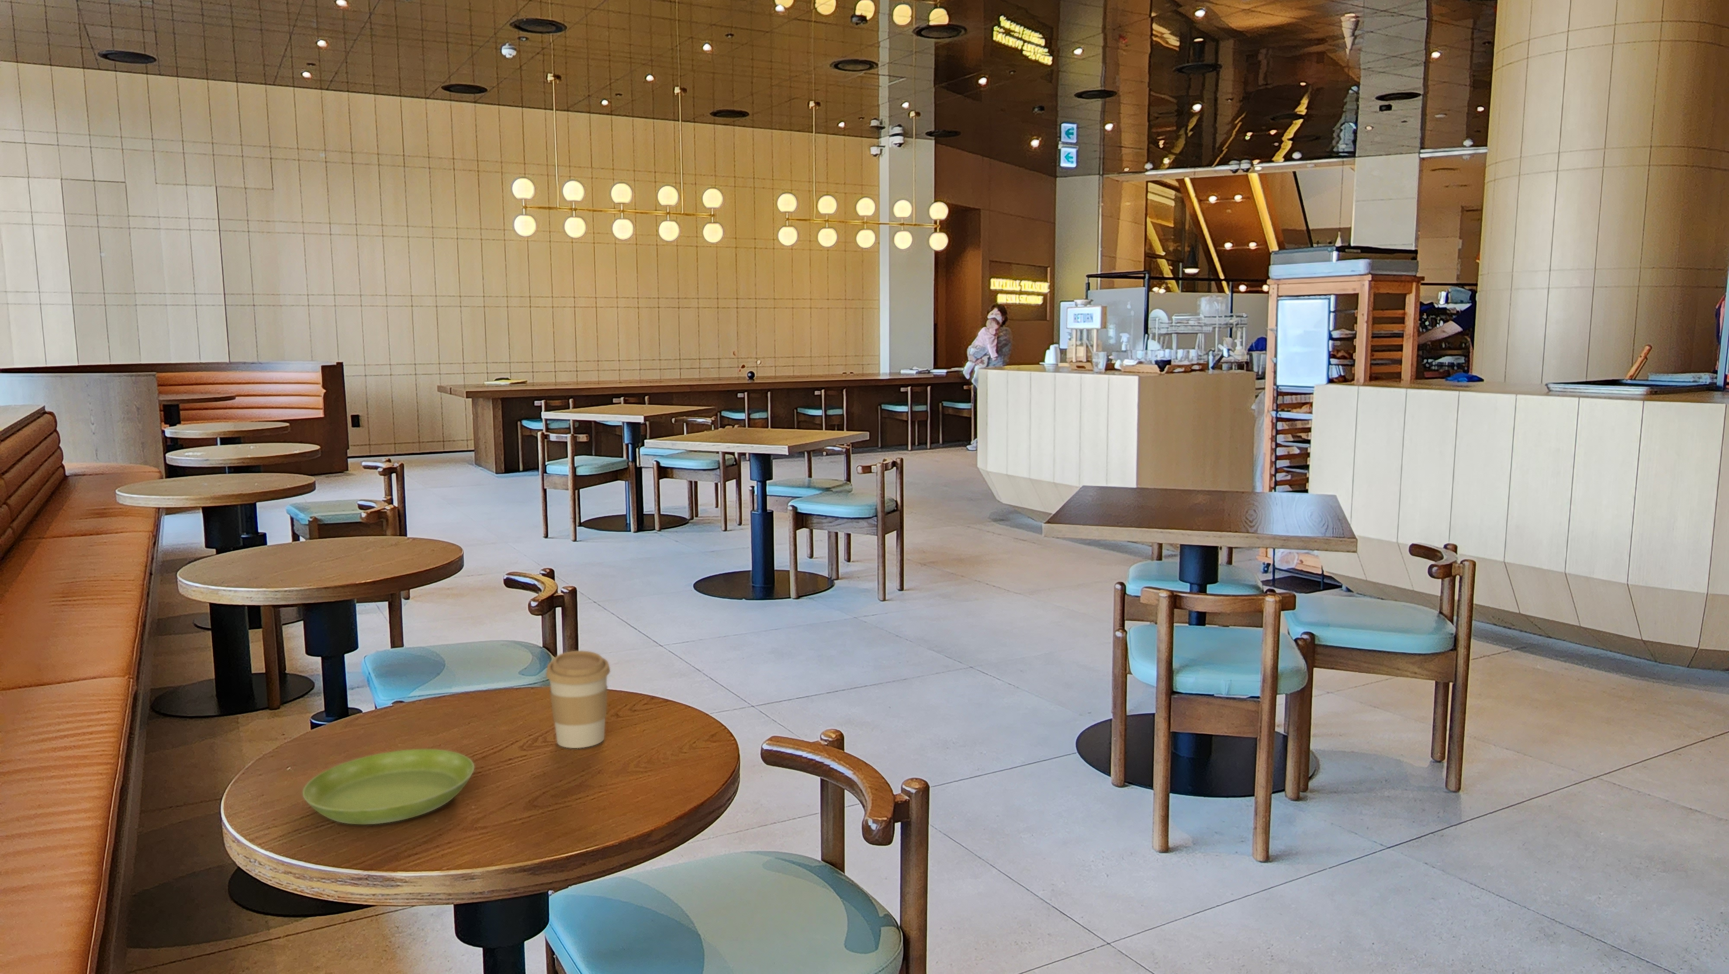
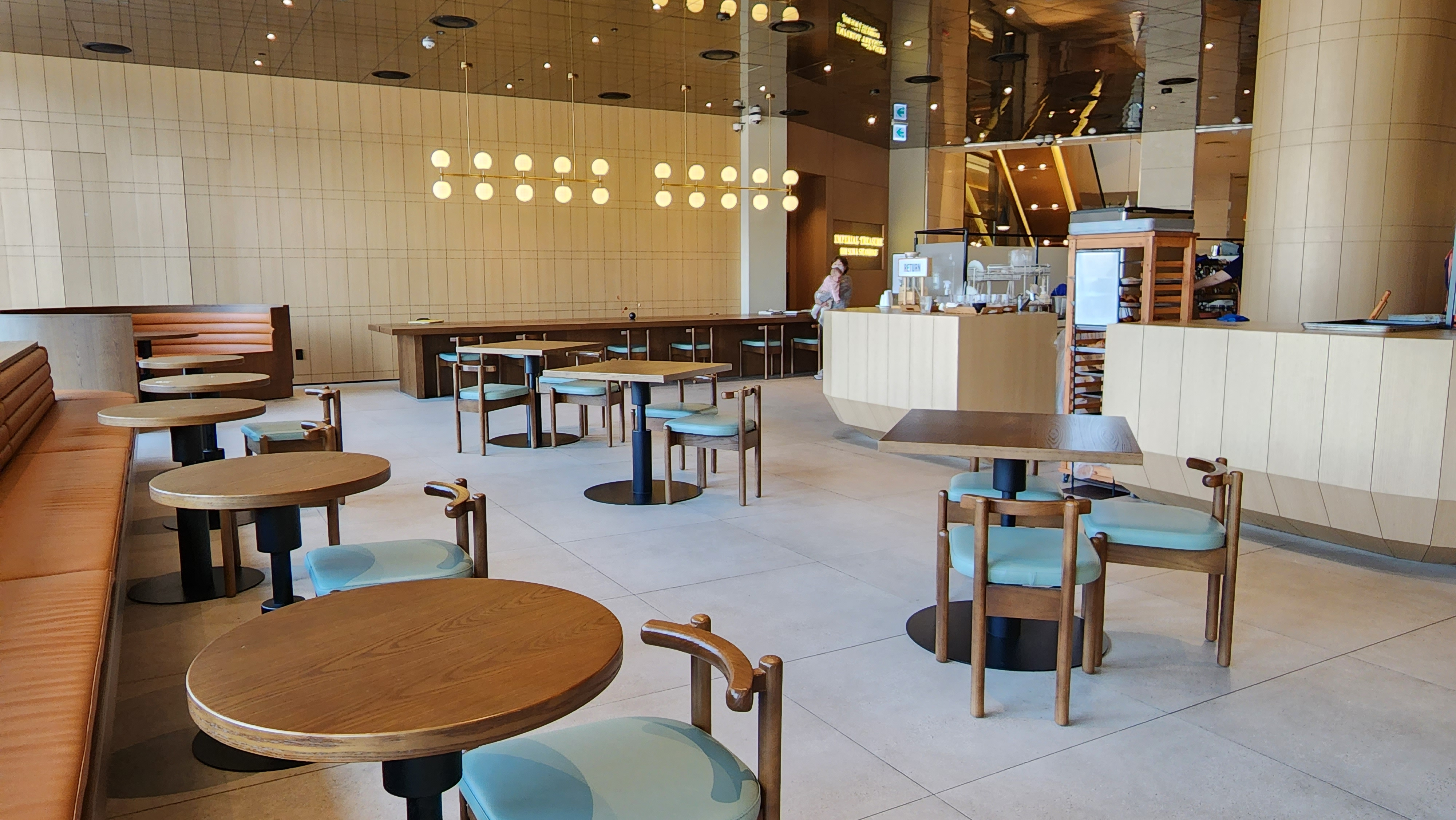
- saucer [302,748,475,824]
- coffee cup [545,650,610,748]
